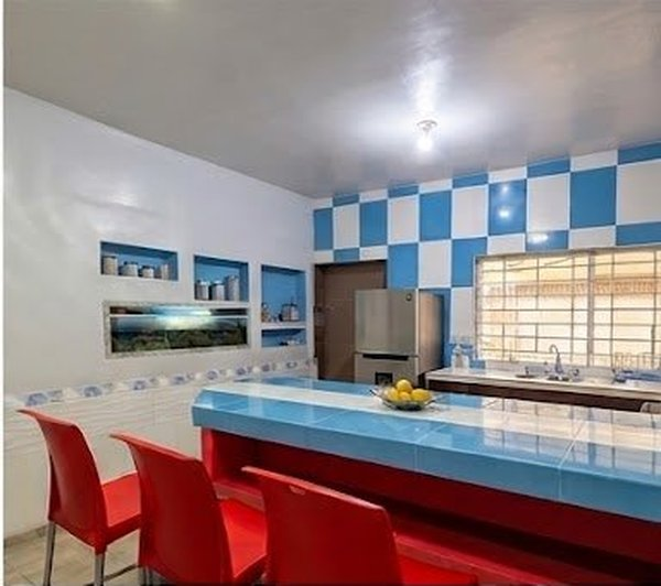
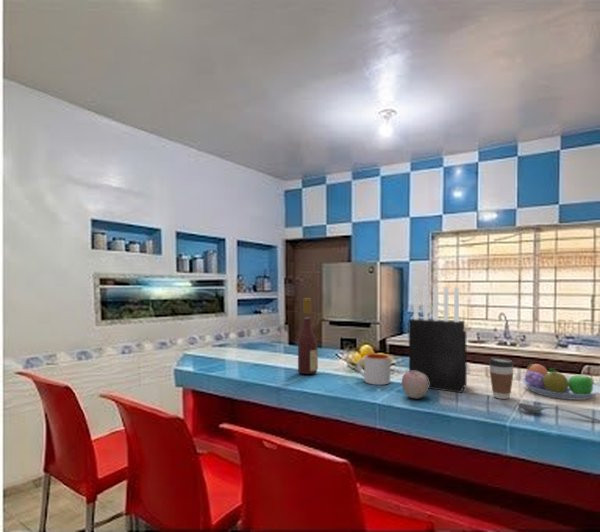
+ mug [356,353,391,386]
+ fruit bowl [521,362,600,401]
+ knife block [408,285,468,394]
+ coffee cup [488,357,515,400]
+ soupspoon [517,402,600,423]
+ apple [401,371,429,400]
+ wine bottle [297,297,319,375]
